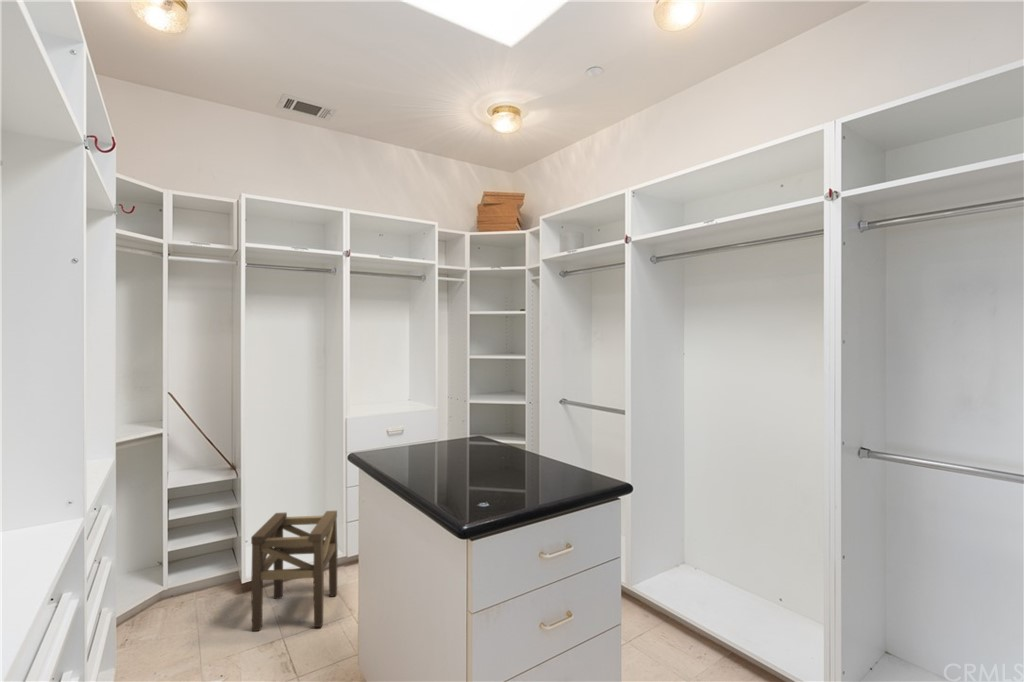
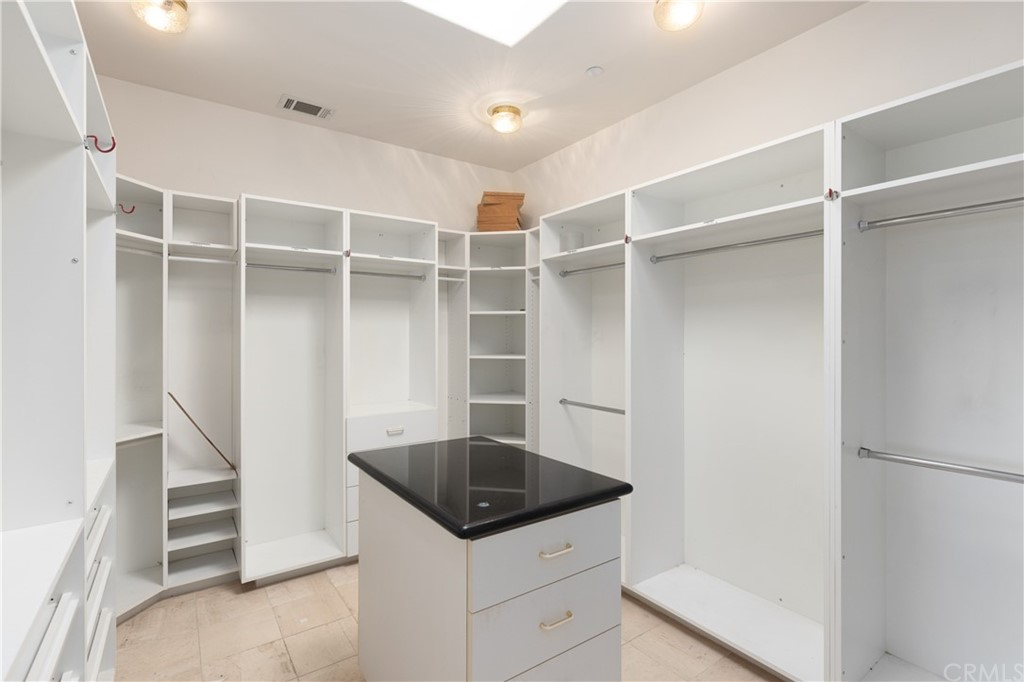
- stool [250,510,339,632]
